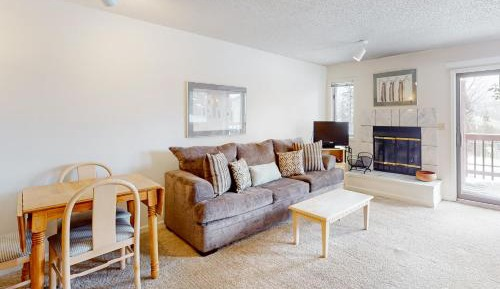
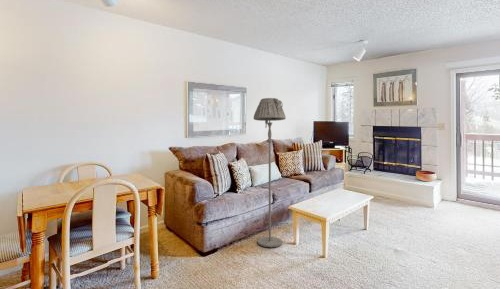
+ floor lamp [253,97,287,248]
